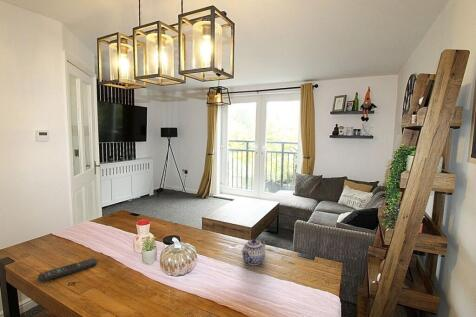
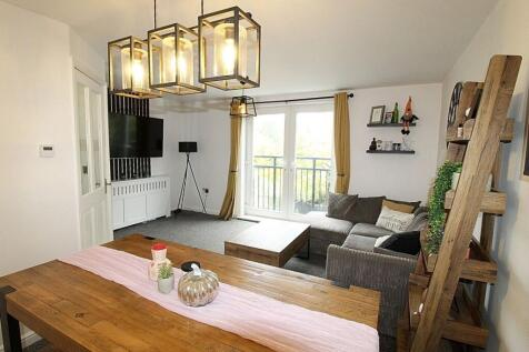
- remote control [37,257,98,283]
- teapot [240,237,266,266]
